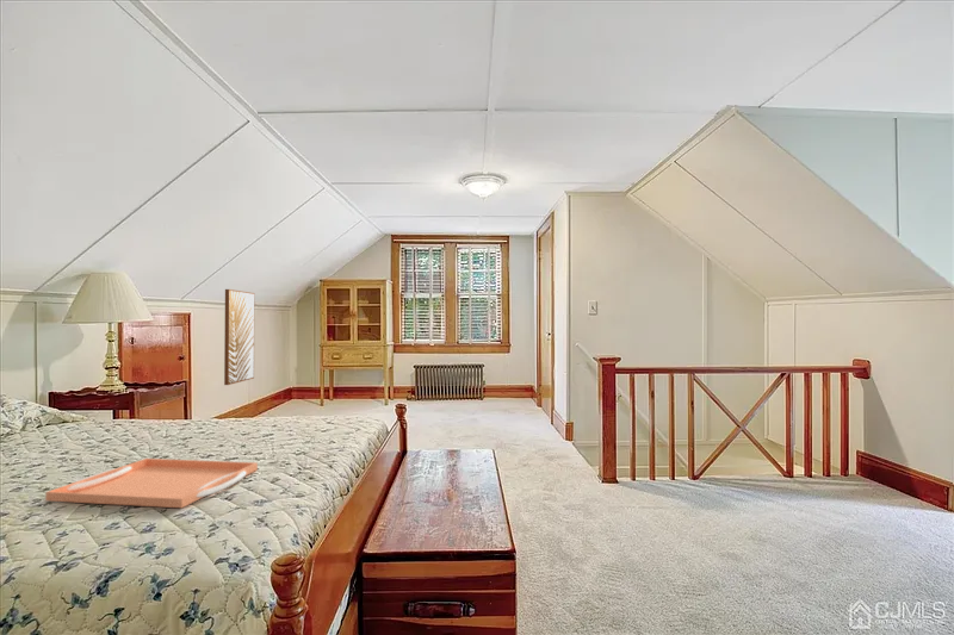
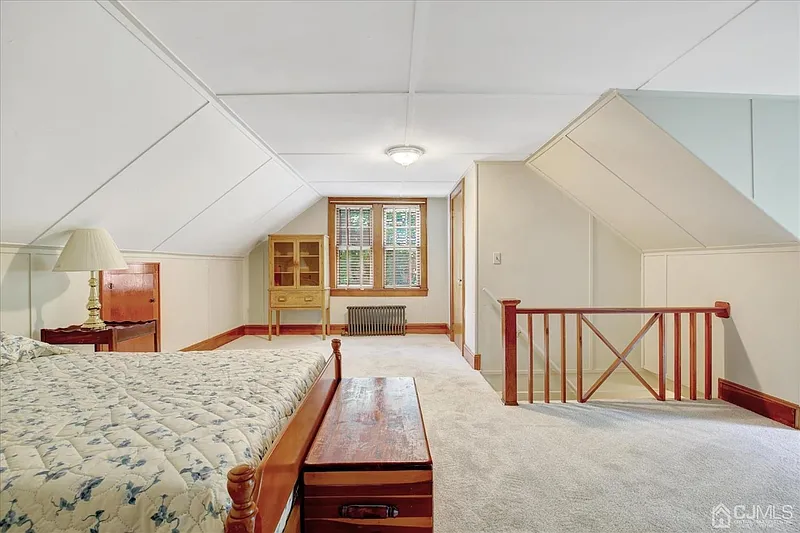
- serving tray [44,457,259,509]
- wall art [223,288,255,386]
